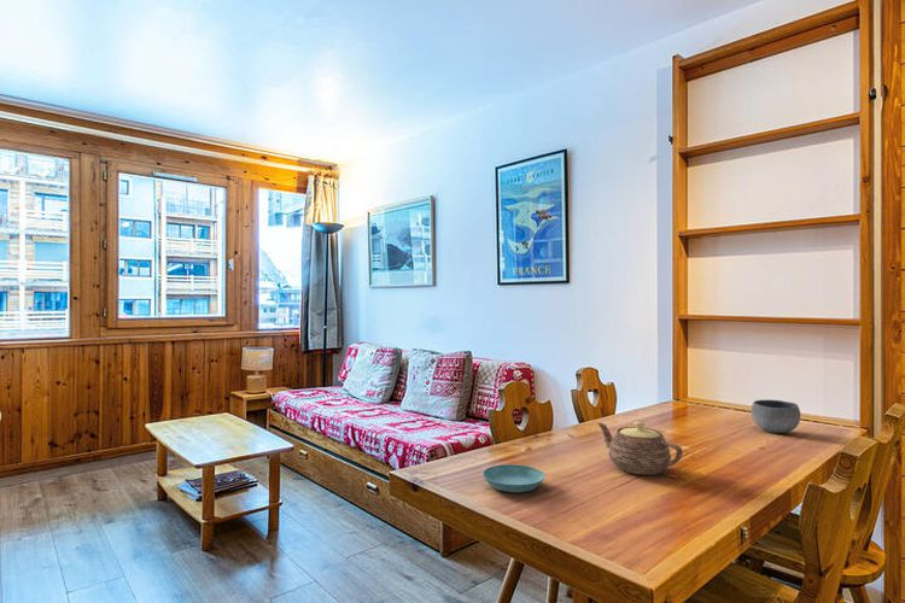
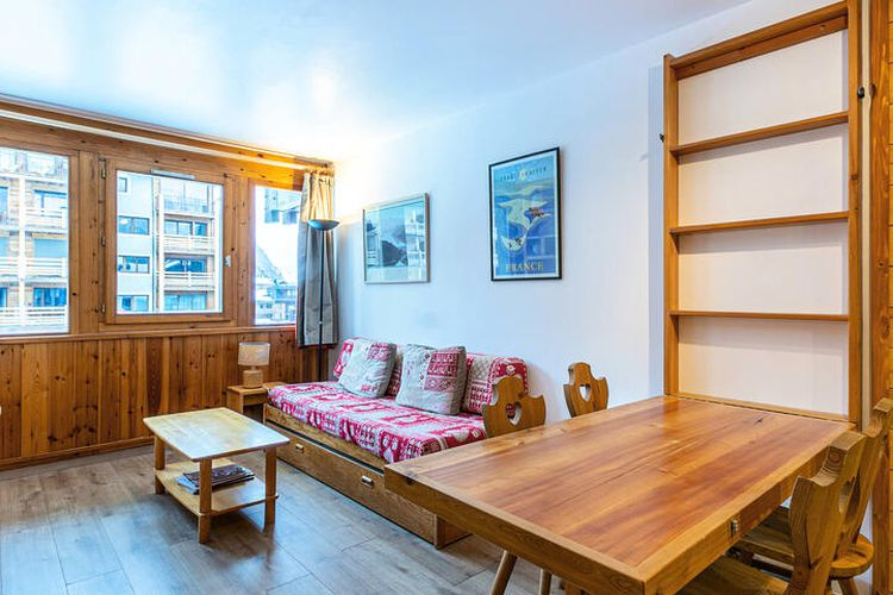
- saucer [481,463,545,493]
- teapot [596,421,684,476]
- bowl [751,398,801,434]
